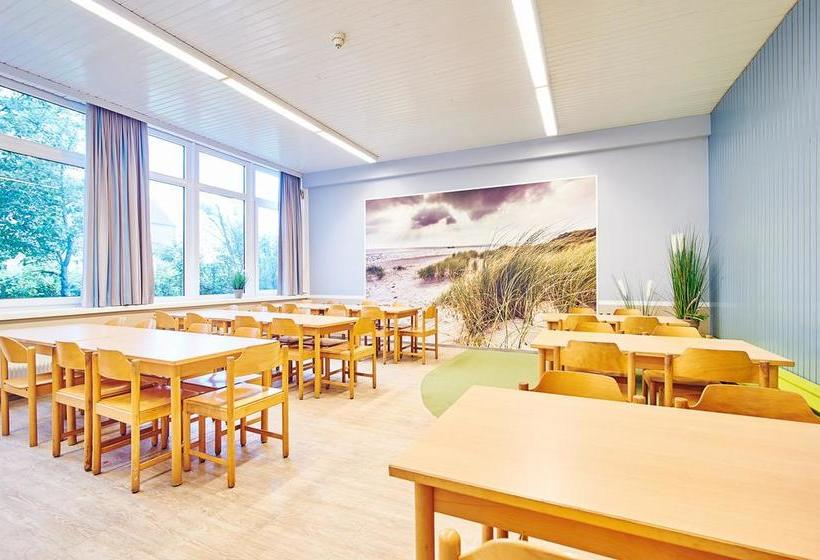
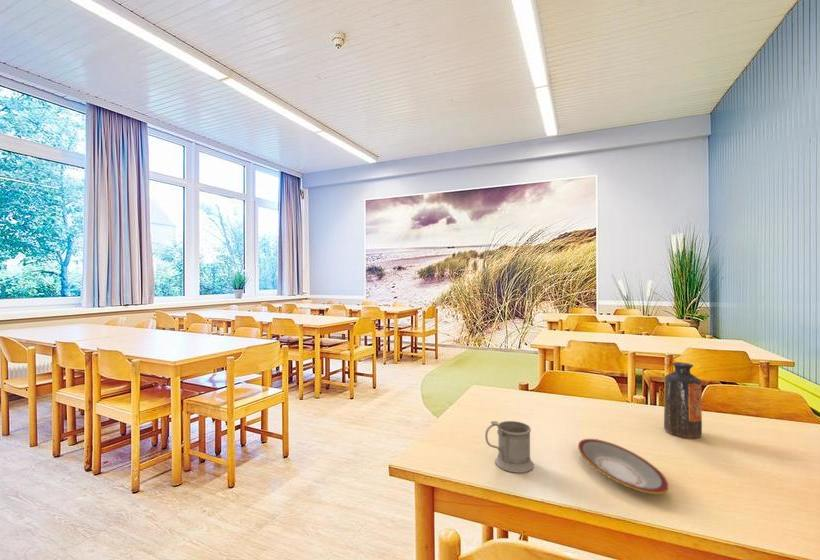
+ mug [484,420,535,474]
+ bottle [663,361,703,439]
+ plate [577,438,670,495]
